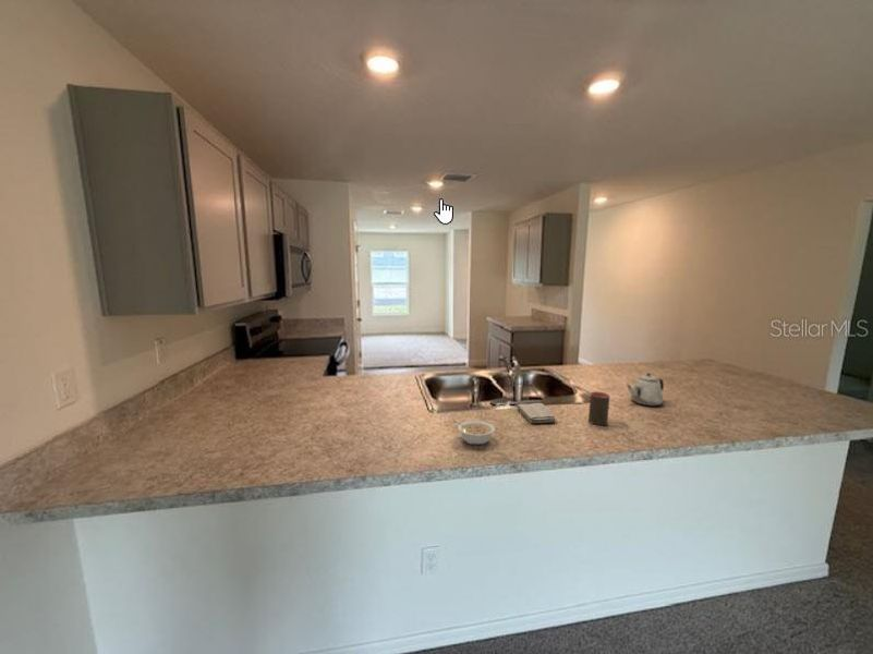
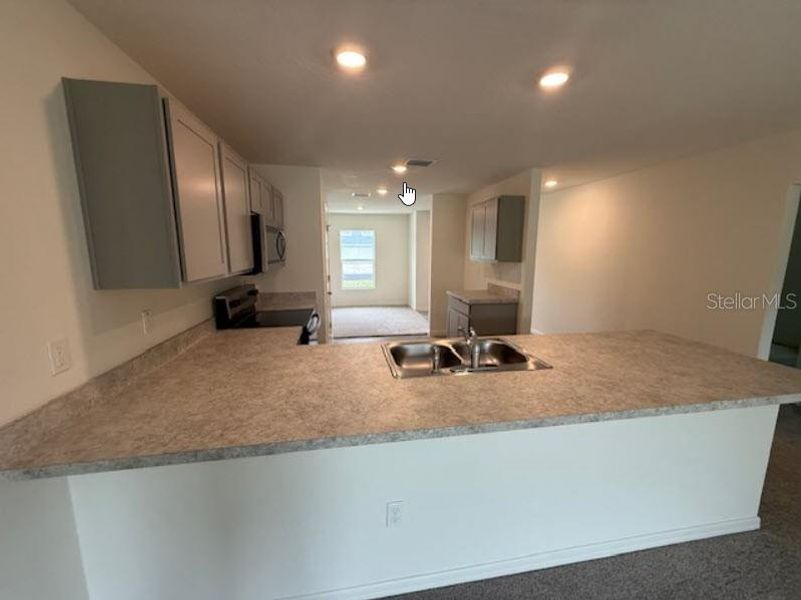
- legume [451,420,496,446]
- washcloth [516,402,557,424]
- cup [587,390,610,426]
- teapot [626,372,665,407]
